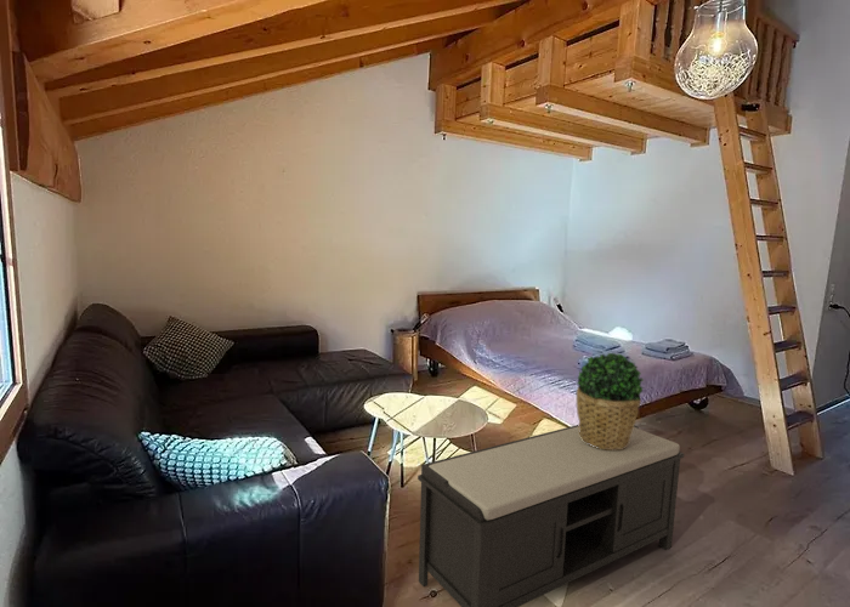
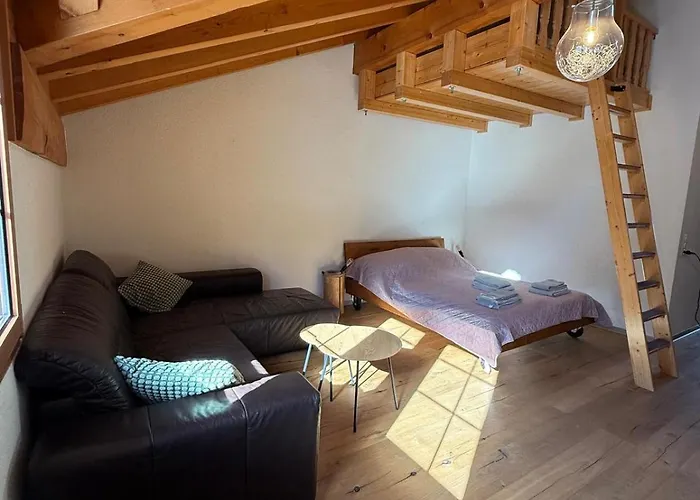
- bench [416,424,685,607]
- potted plant [576,352,645,450]
